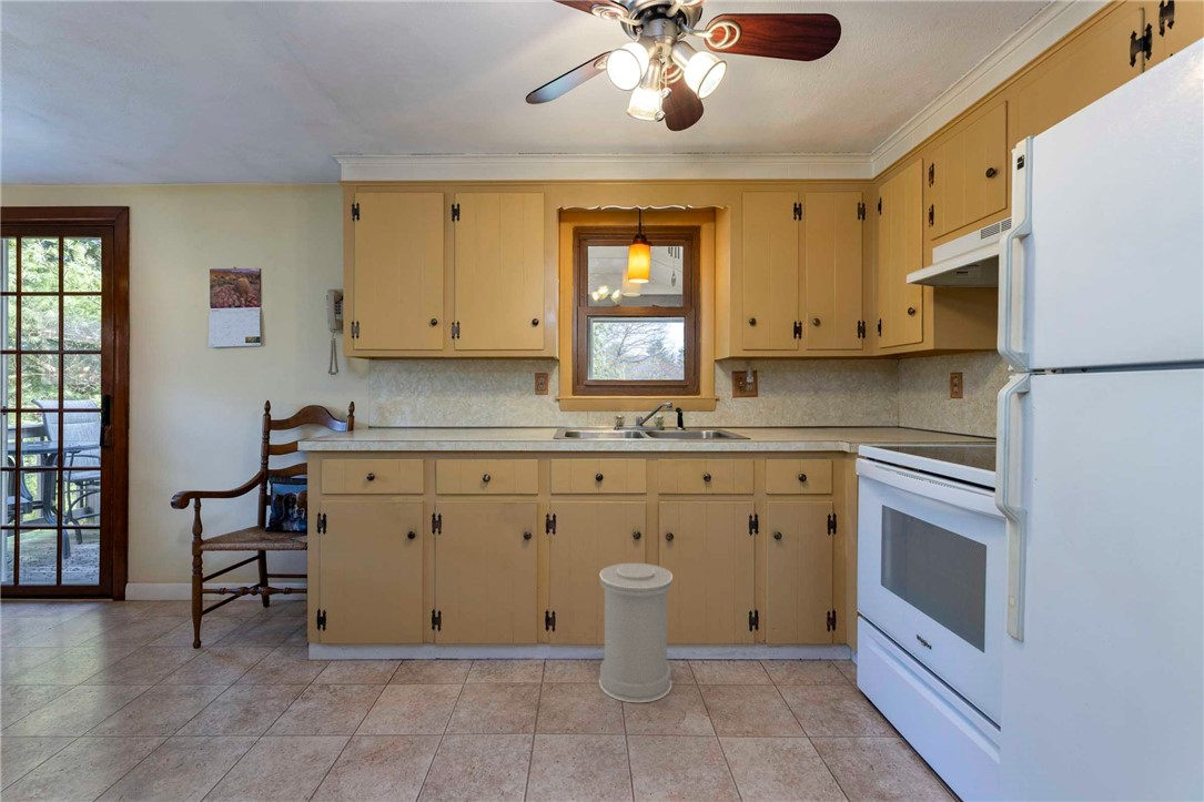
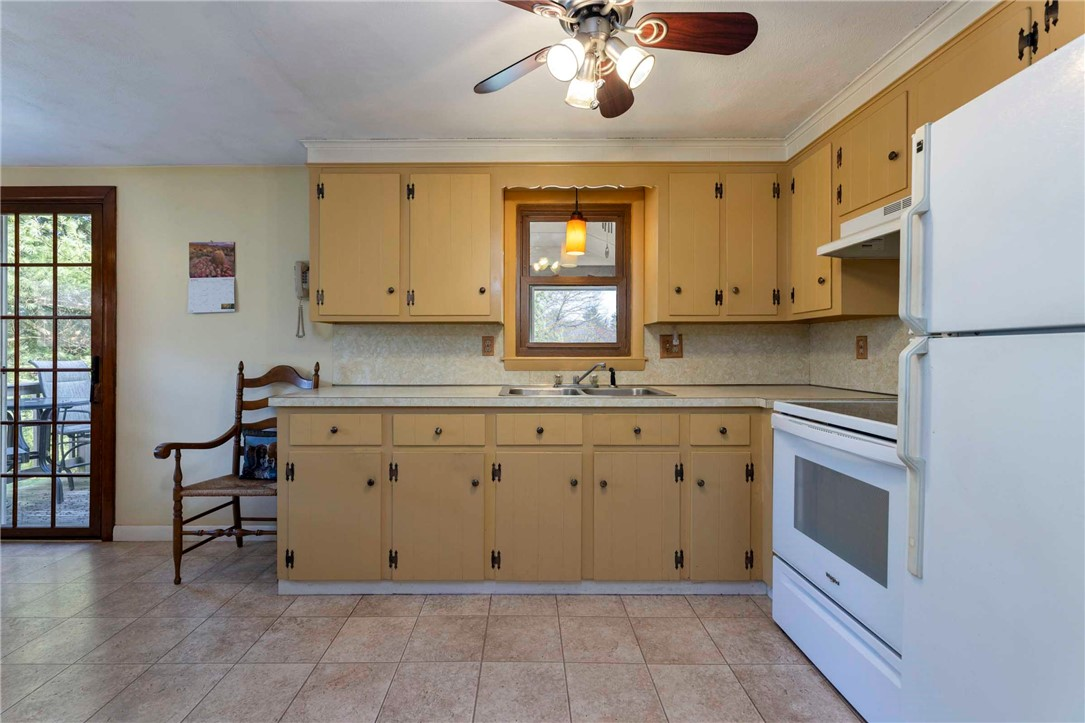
- trash can [598,562,674,703]
